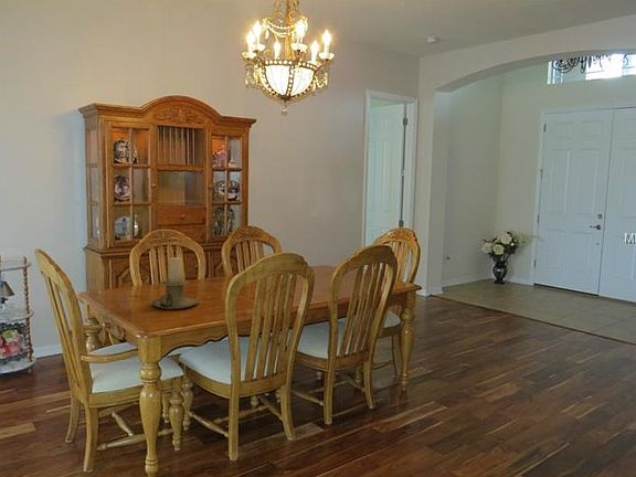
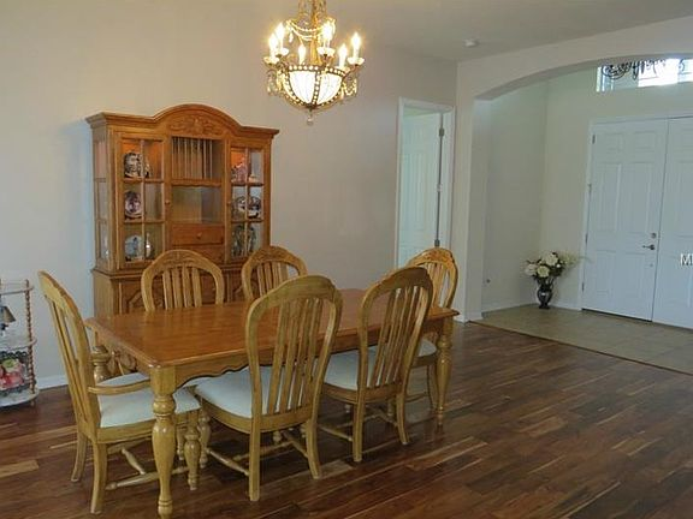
- candle holder [150,256,199,310]
